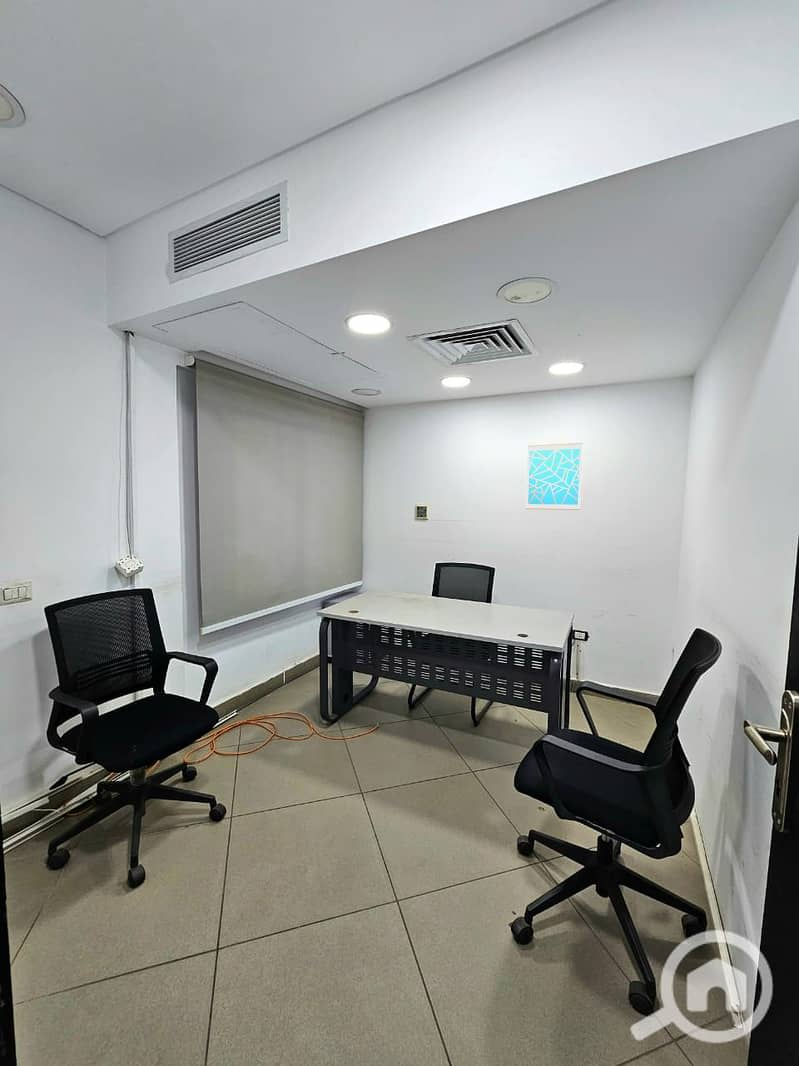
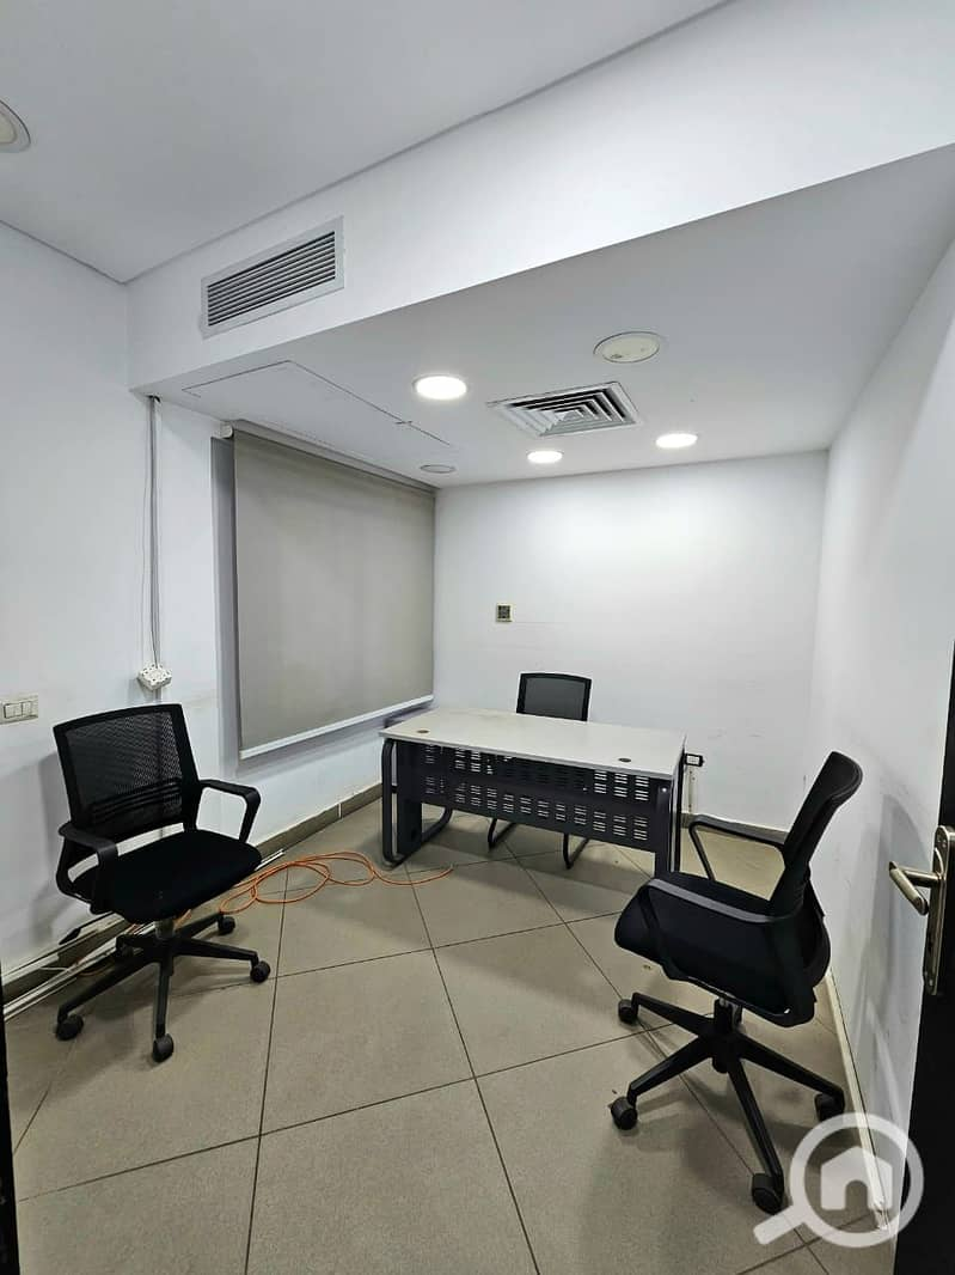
- wall art [525,442,584,511]
